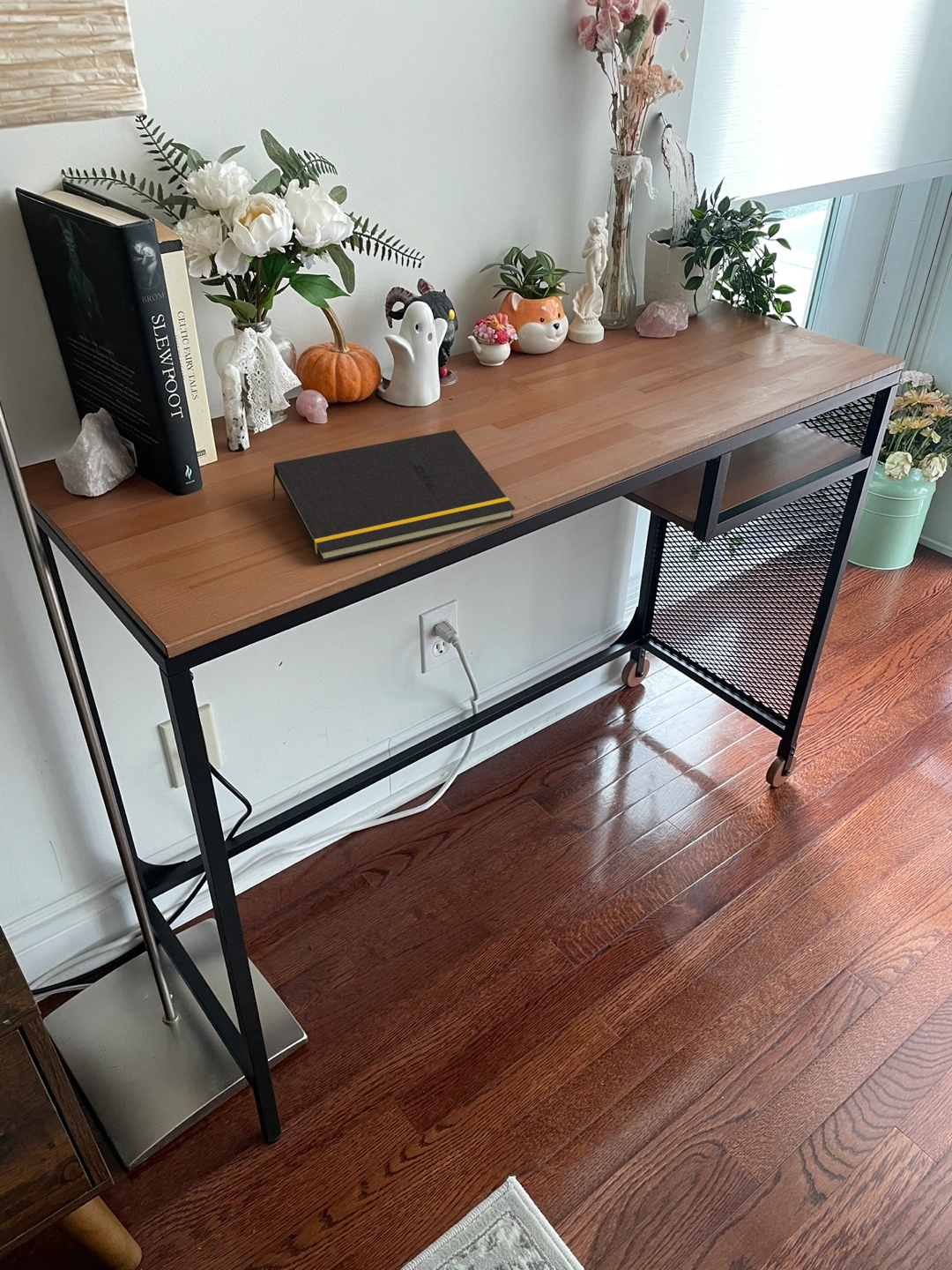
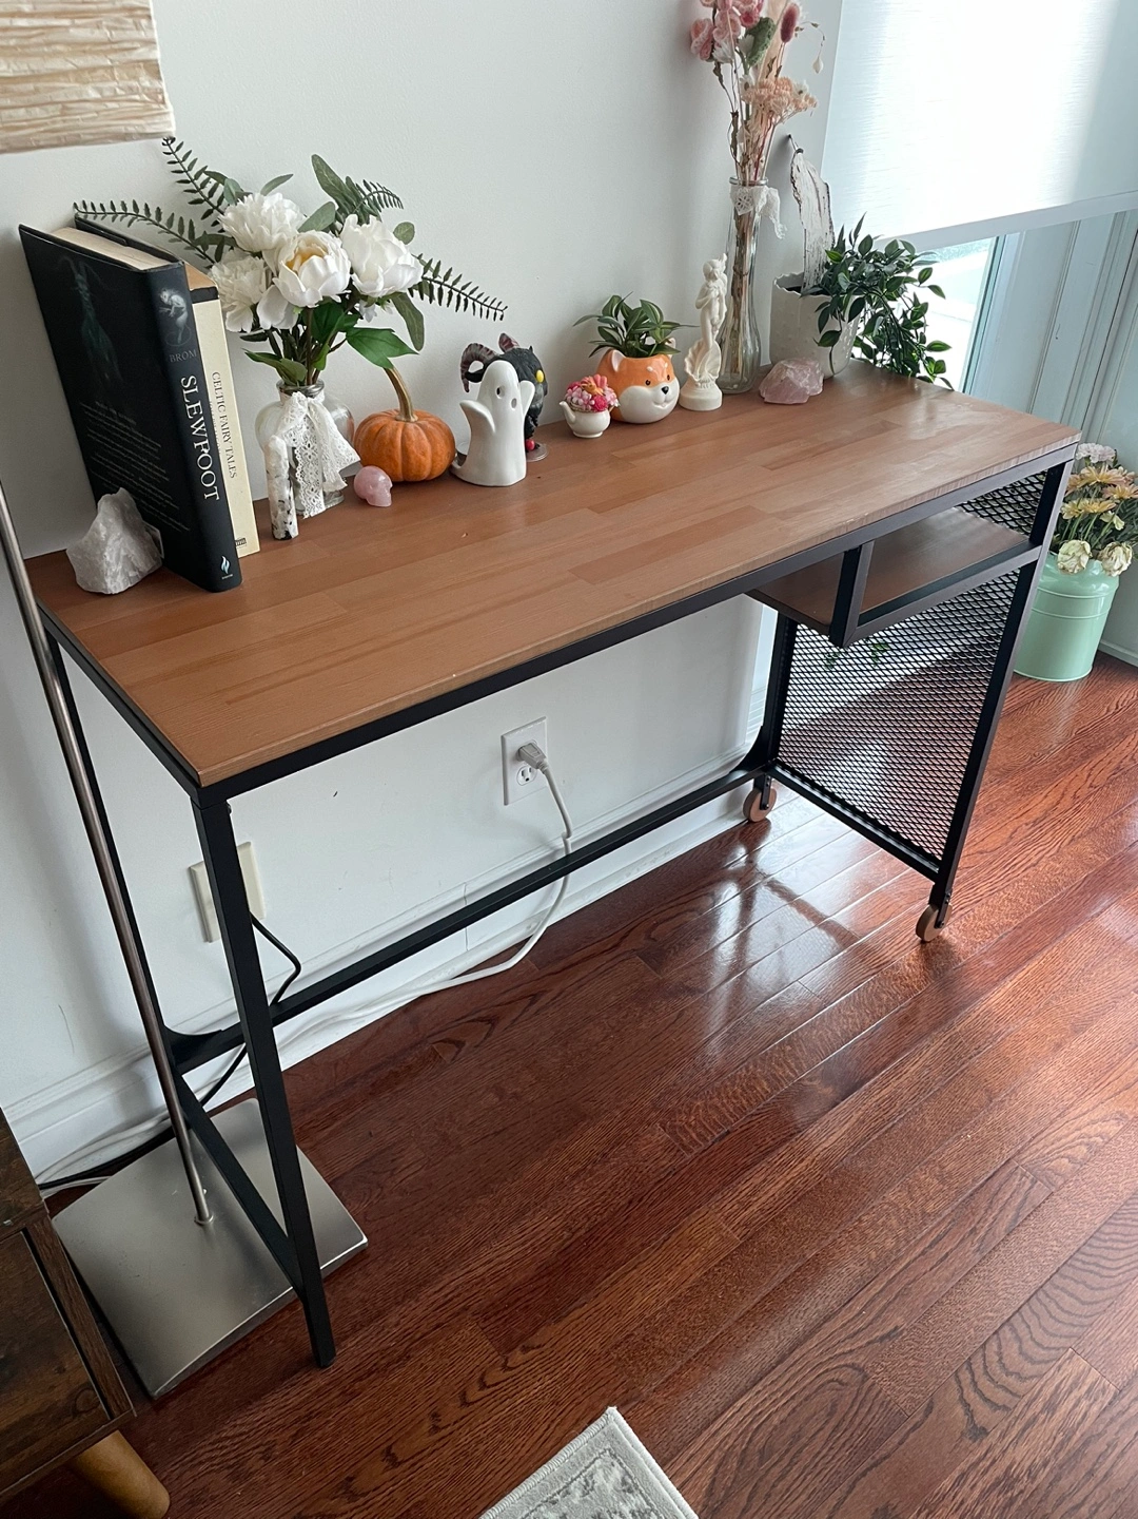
- notepad [271,429,516,563]
